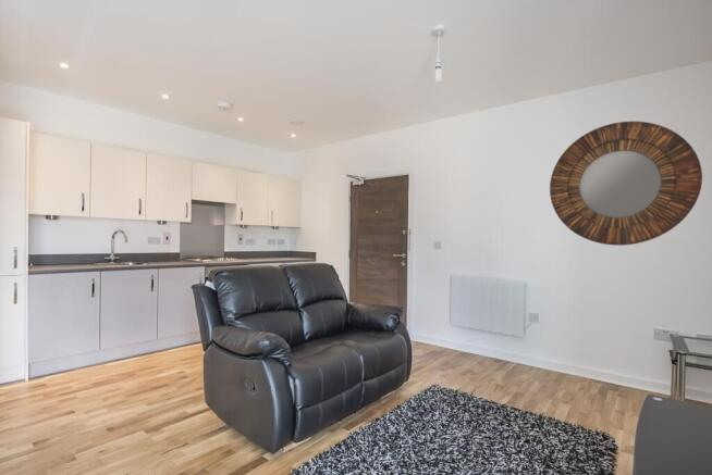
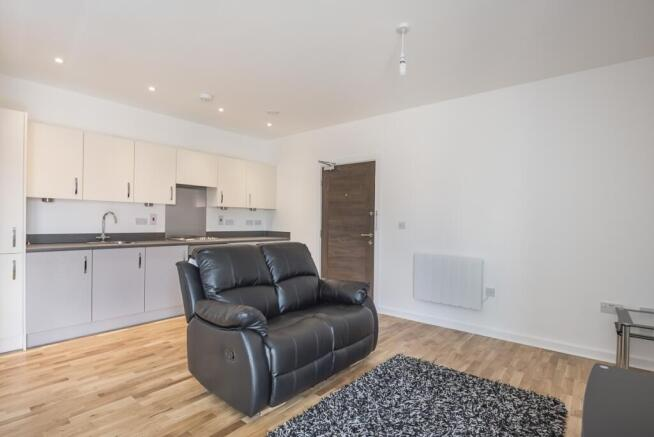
- home mirror [549,121,703,247]
